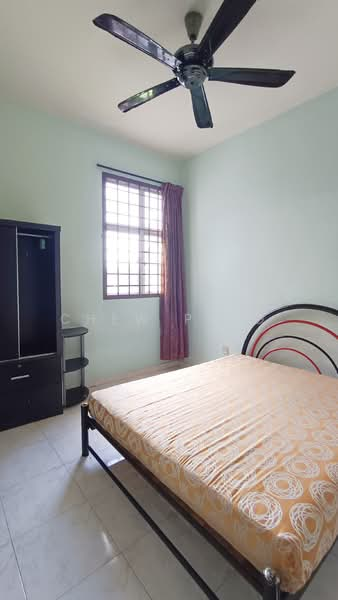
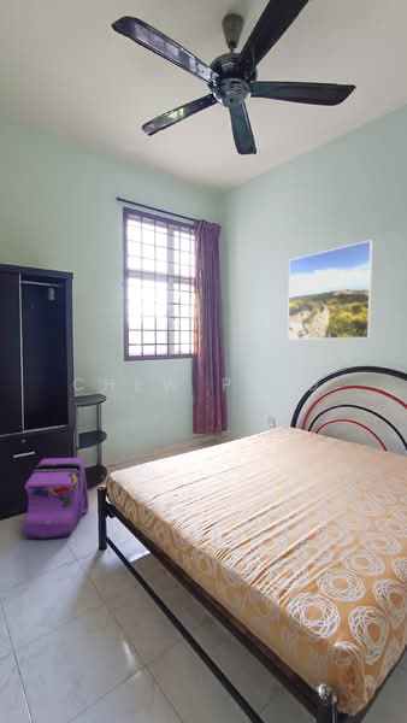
+ backpack [23,457,90,540]
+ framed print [287,239,373,341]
